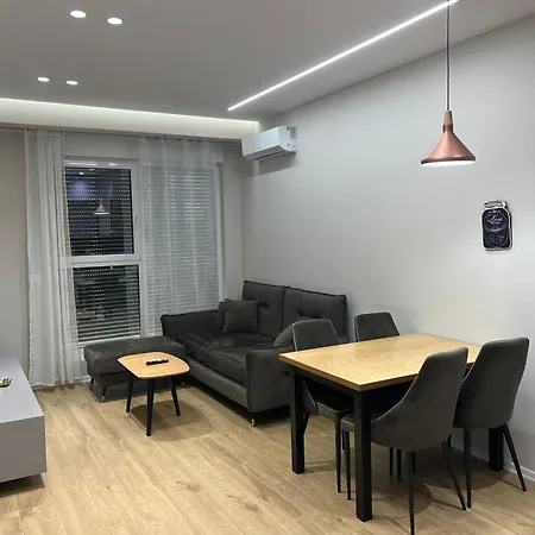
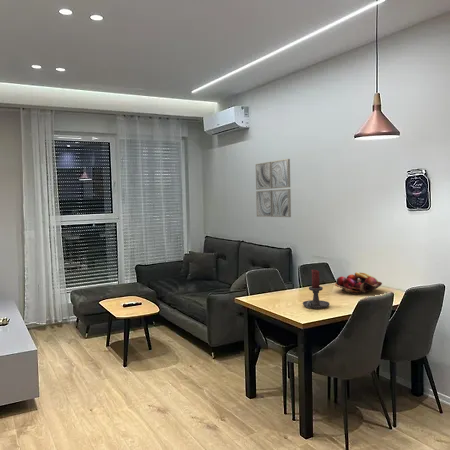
+ wall art [255,158,292,218]
+ candle holder [302,269,330,310]
+ fruit basket [334,271,383,295]
